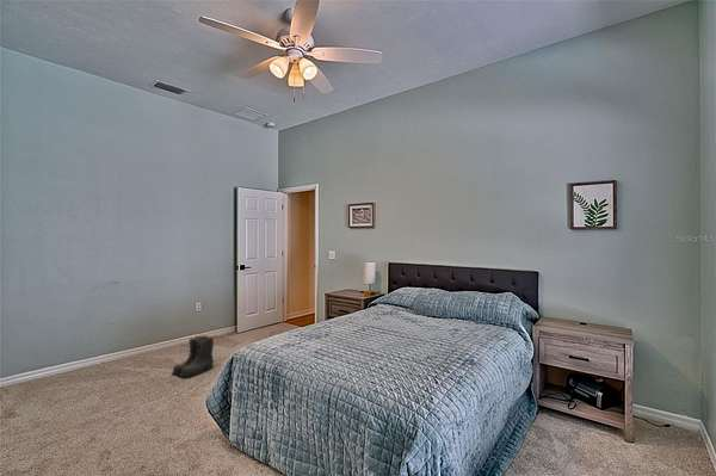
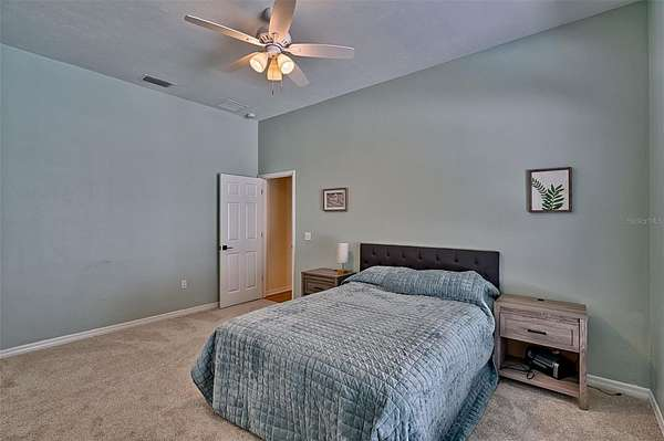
- boots [171,334,215,378]
